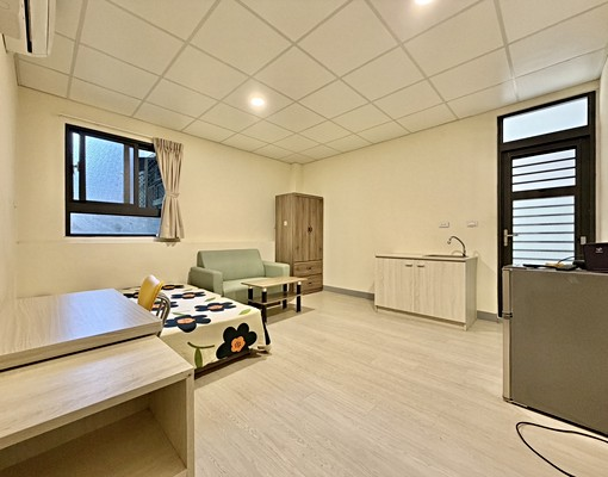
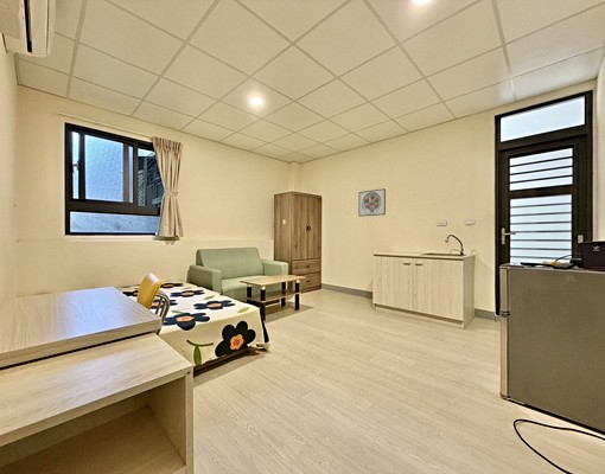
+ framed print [357,187,387,218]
